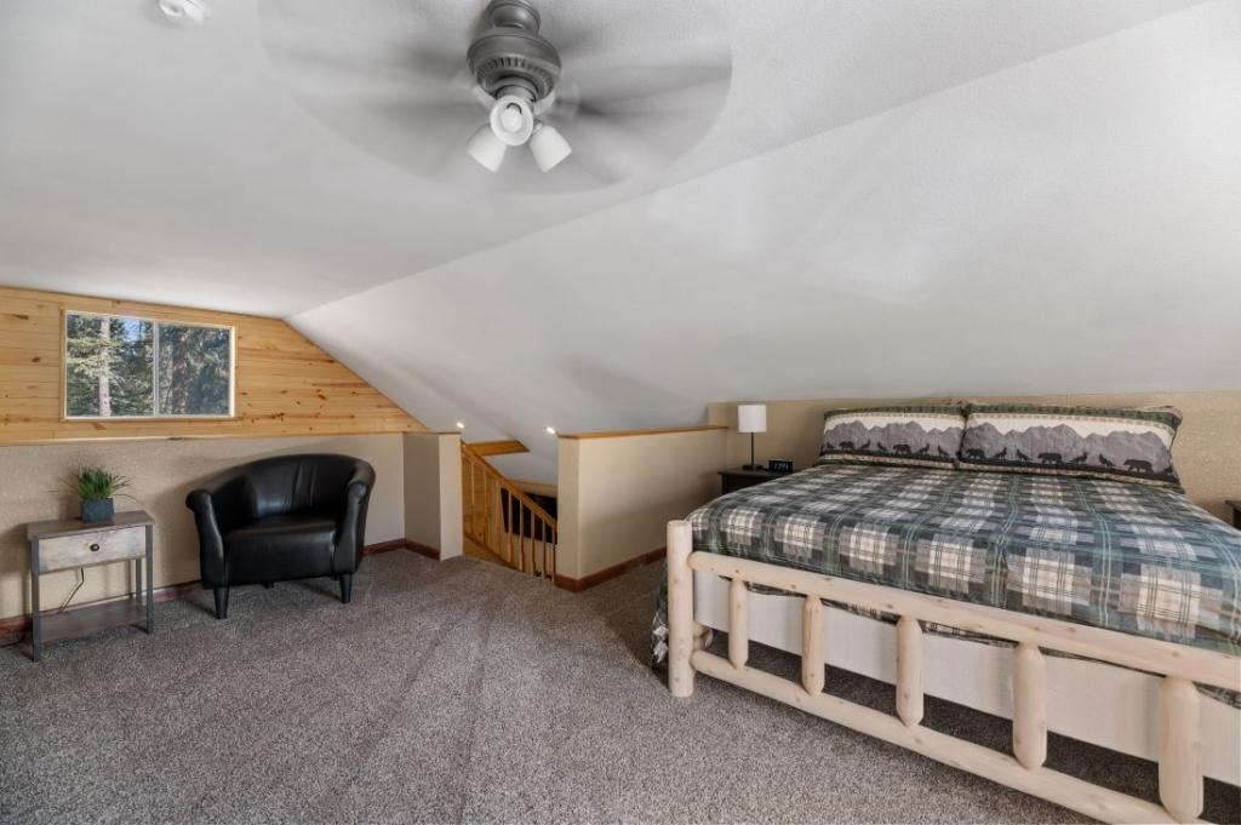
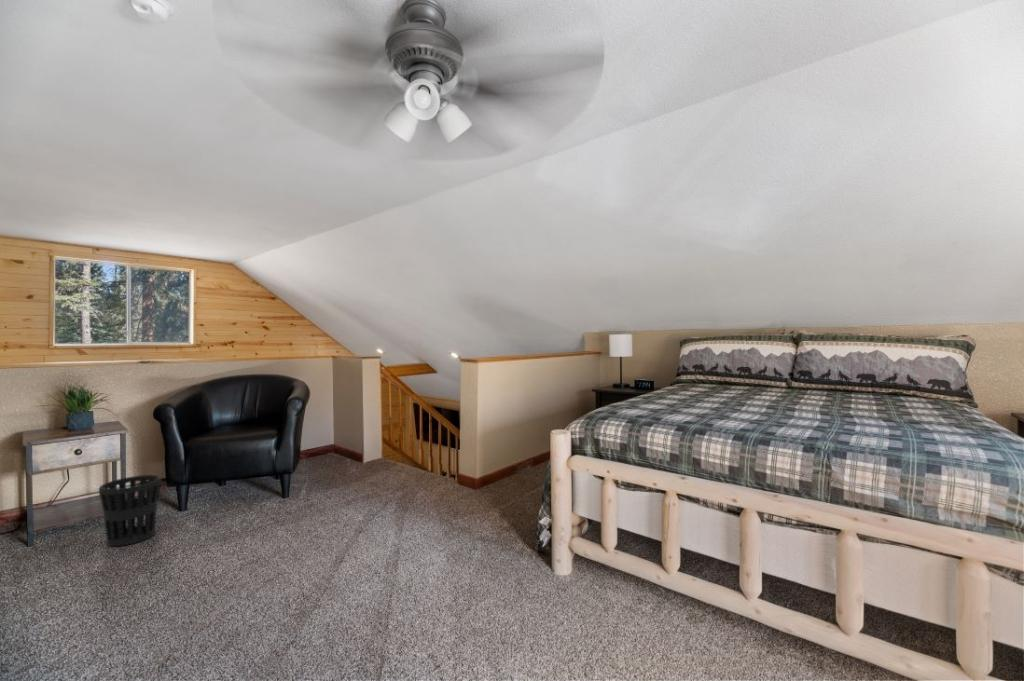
+ wastebasket [98,474,162,547]
